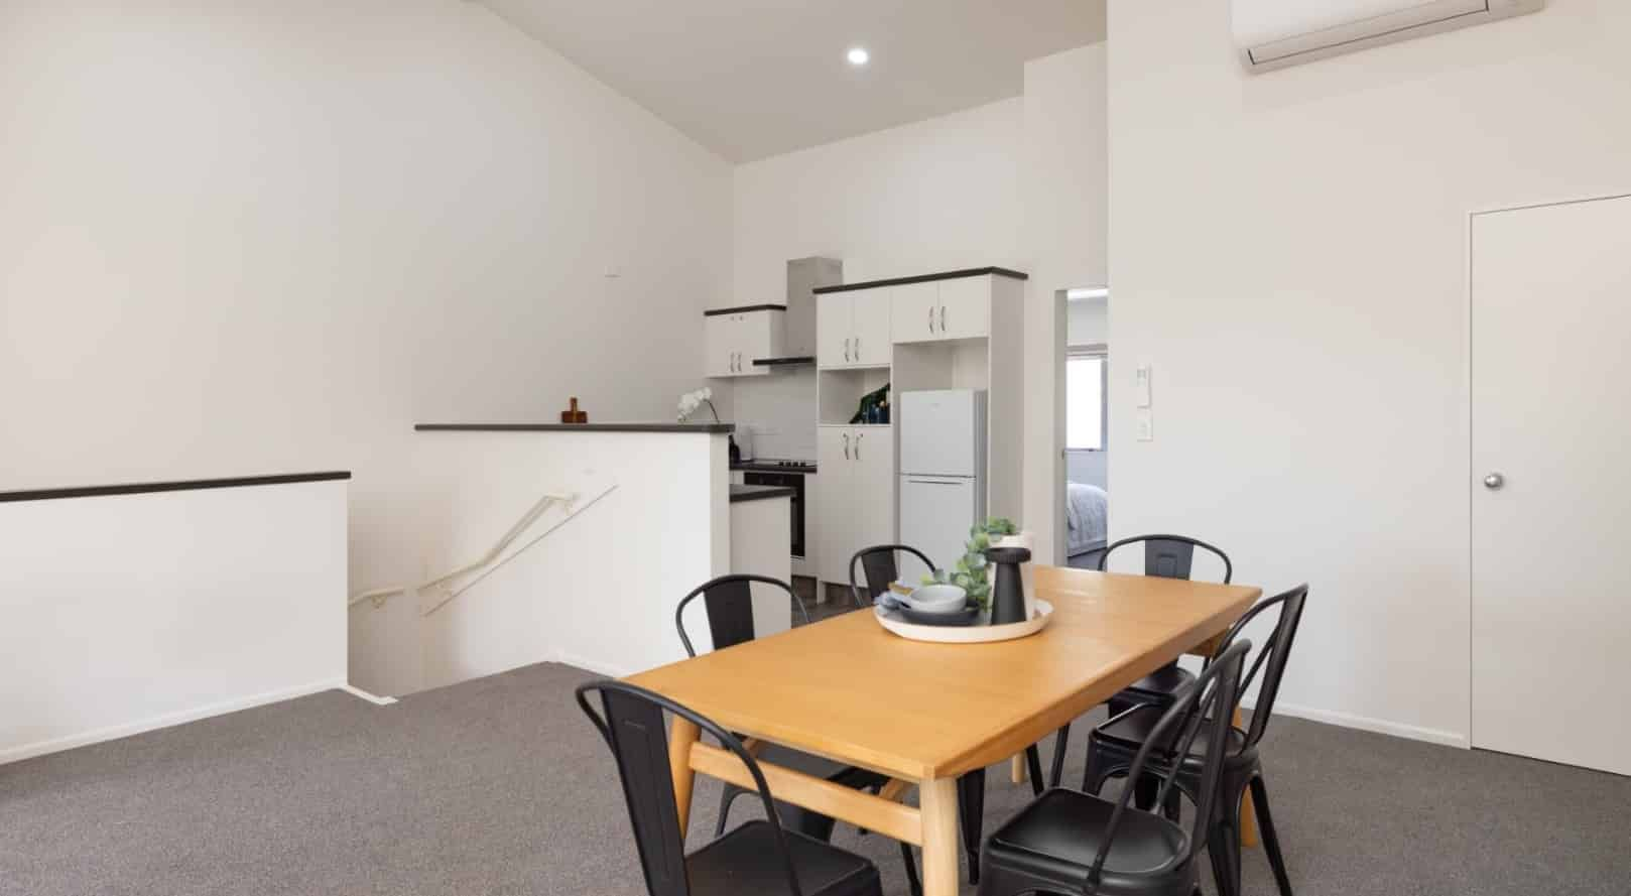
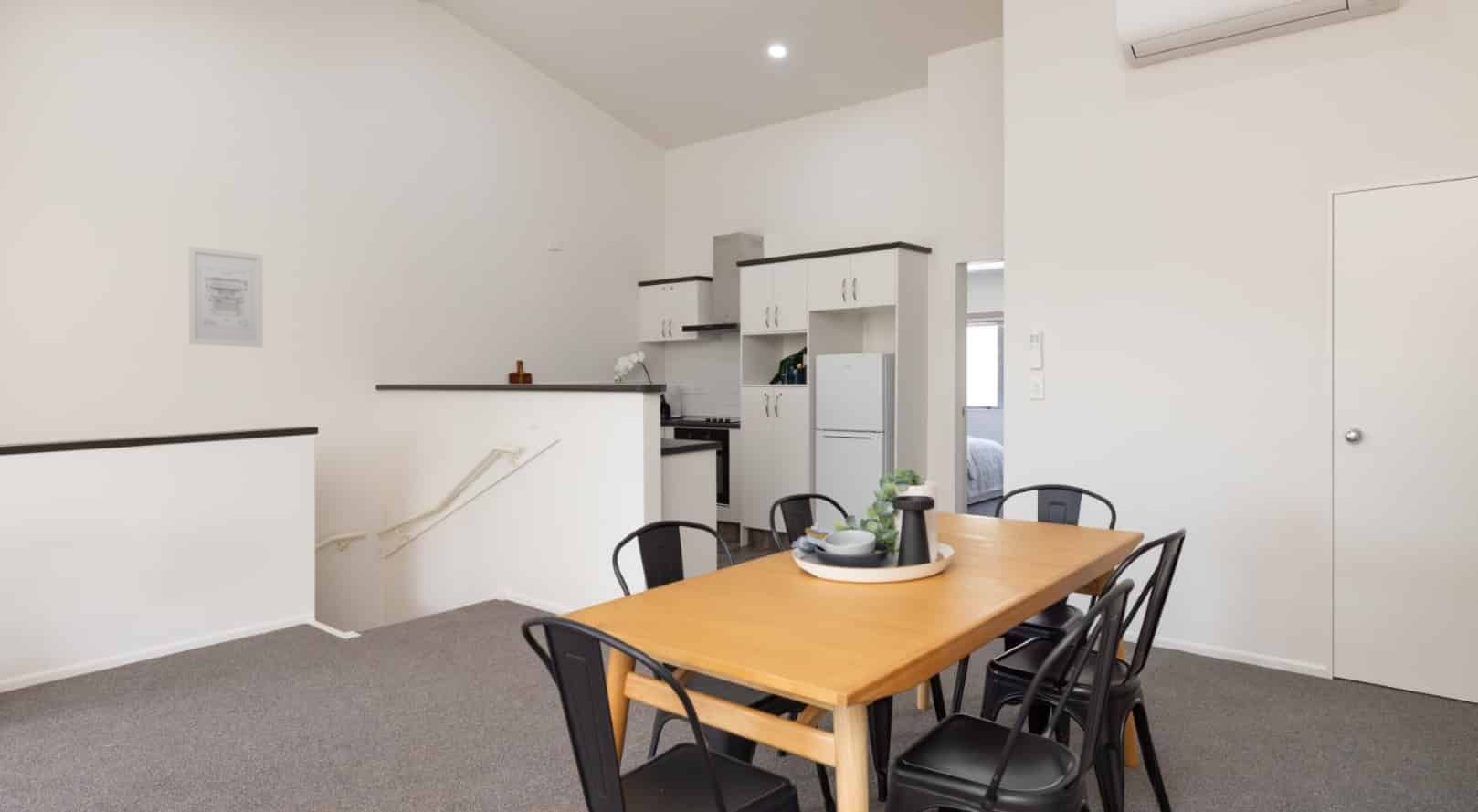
+ wall art [187,245,264,348]
